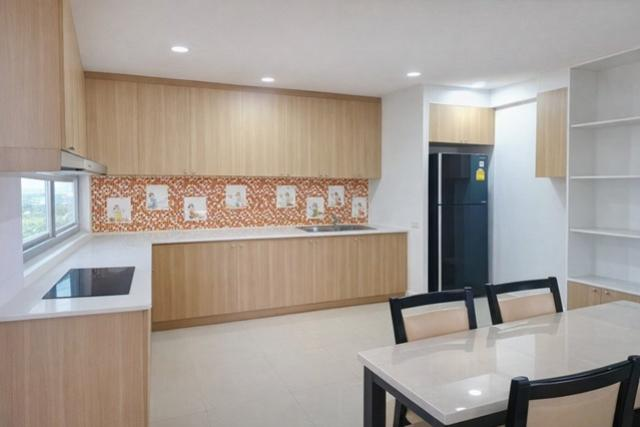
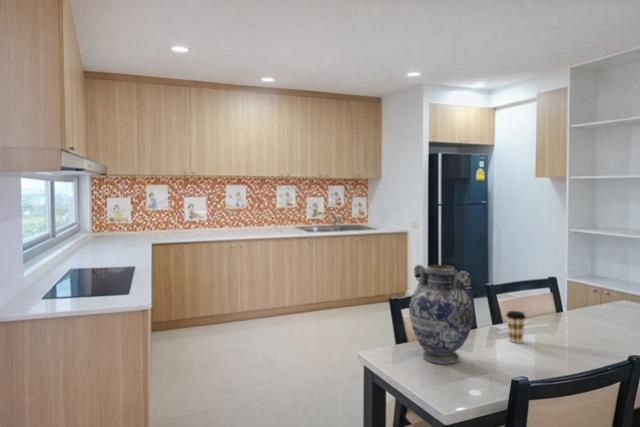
+ vase [408,264,474,365]
+ coffee cup [505,310,527,344]
